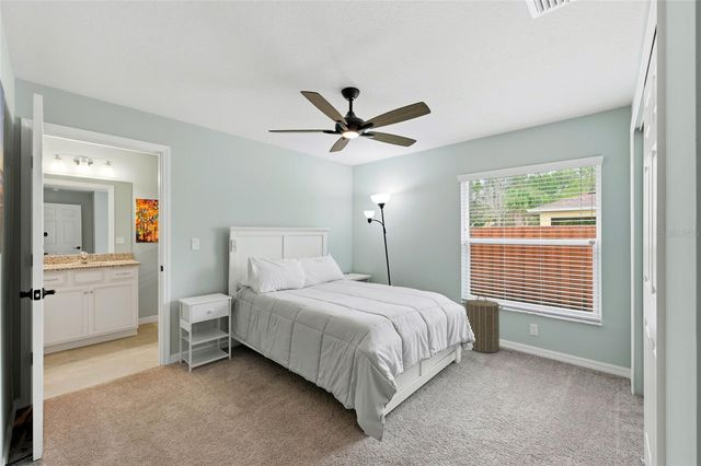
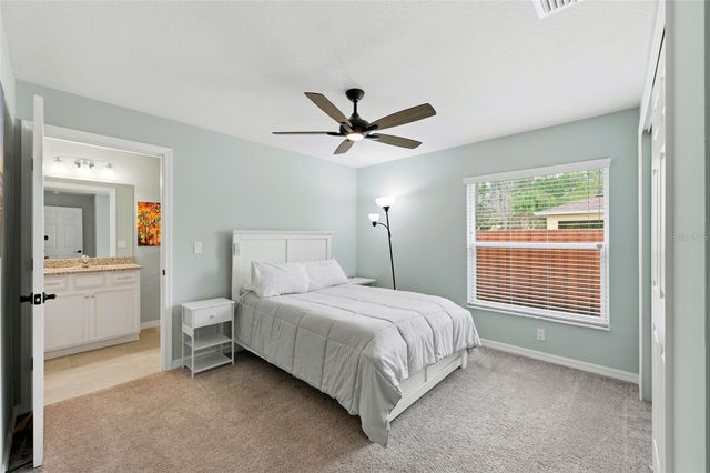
- laundry hamper [462,294,504,353]
